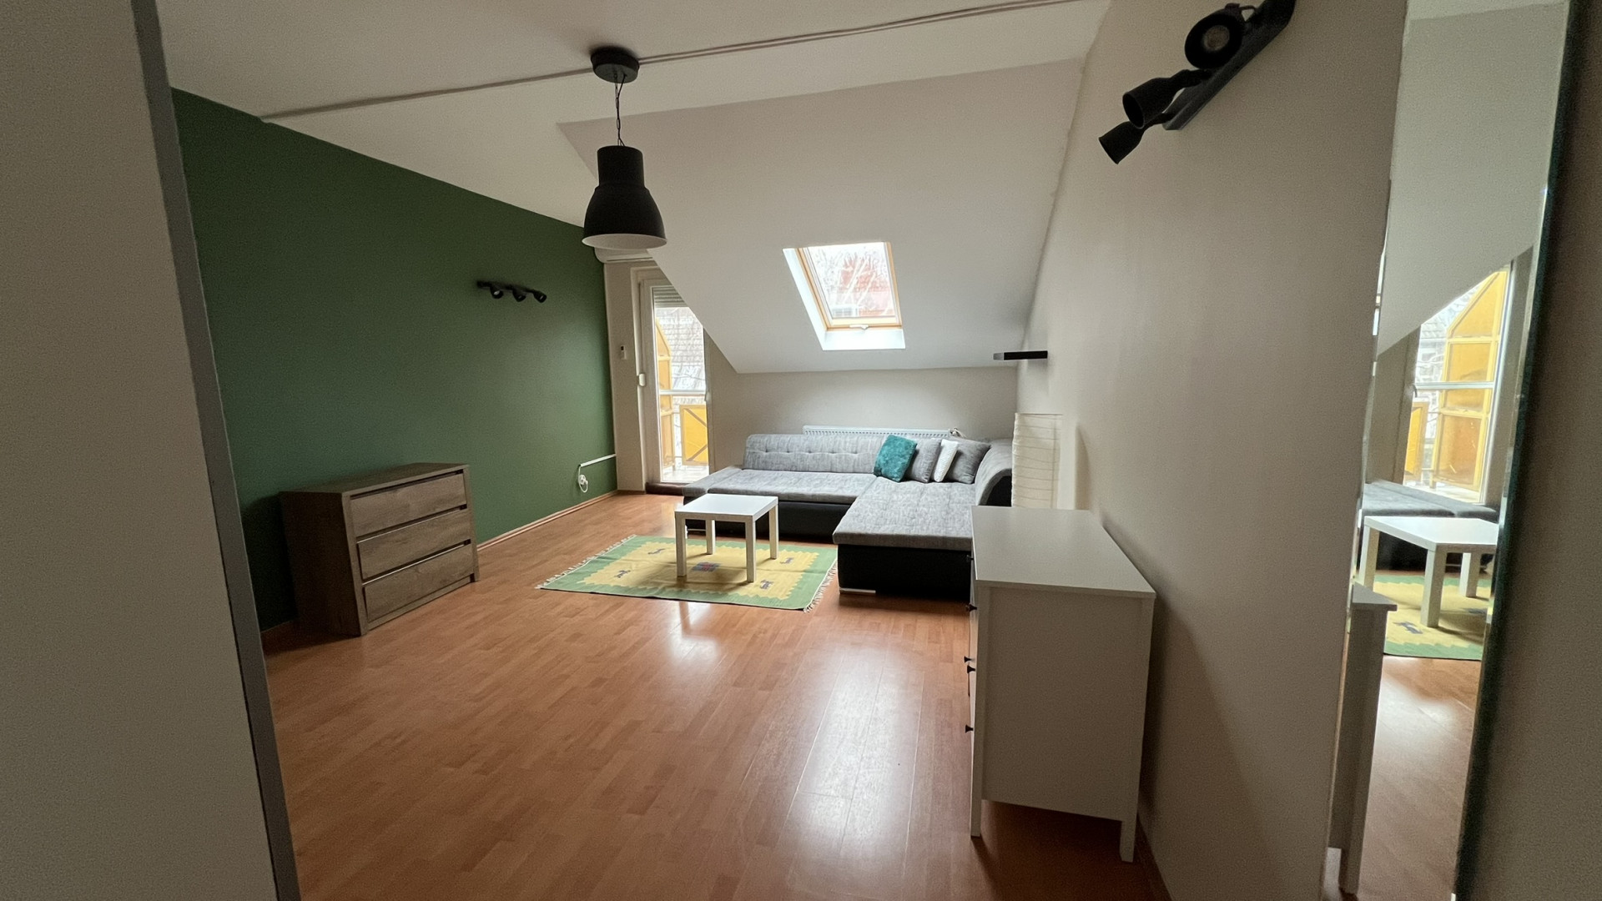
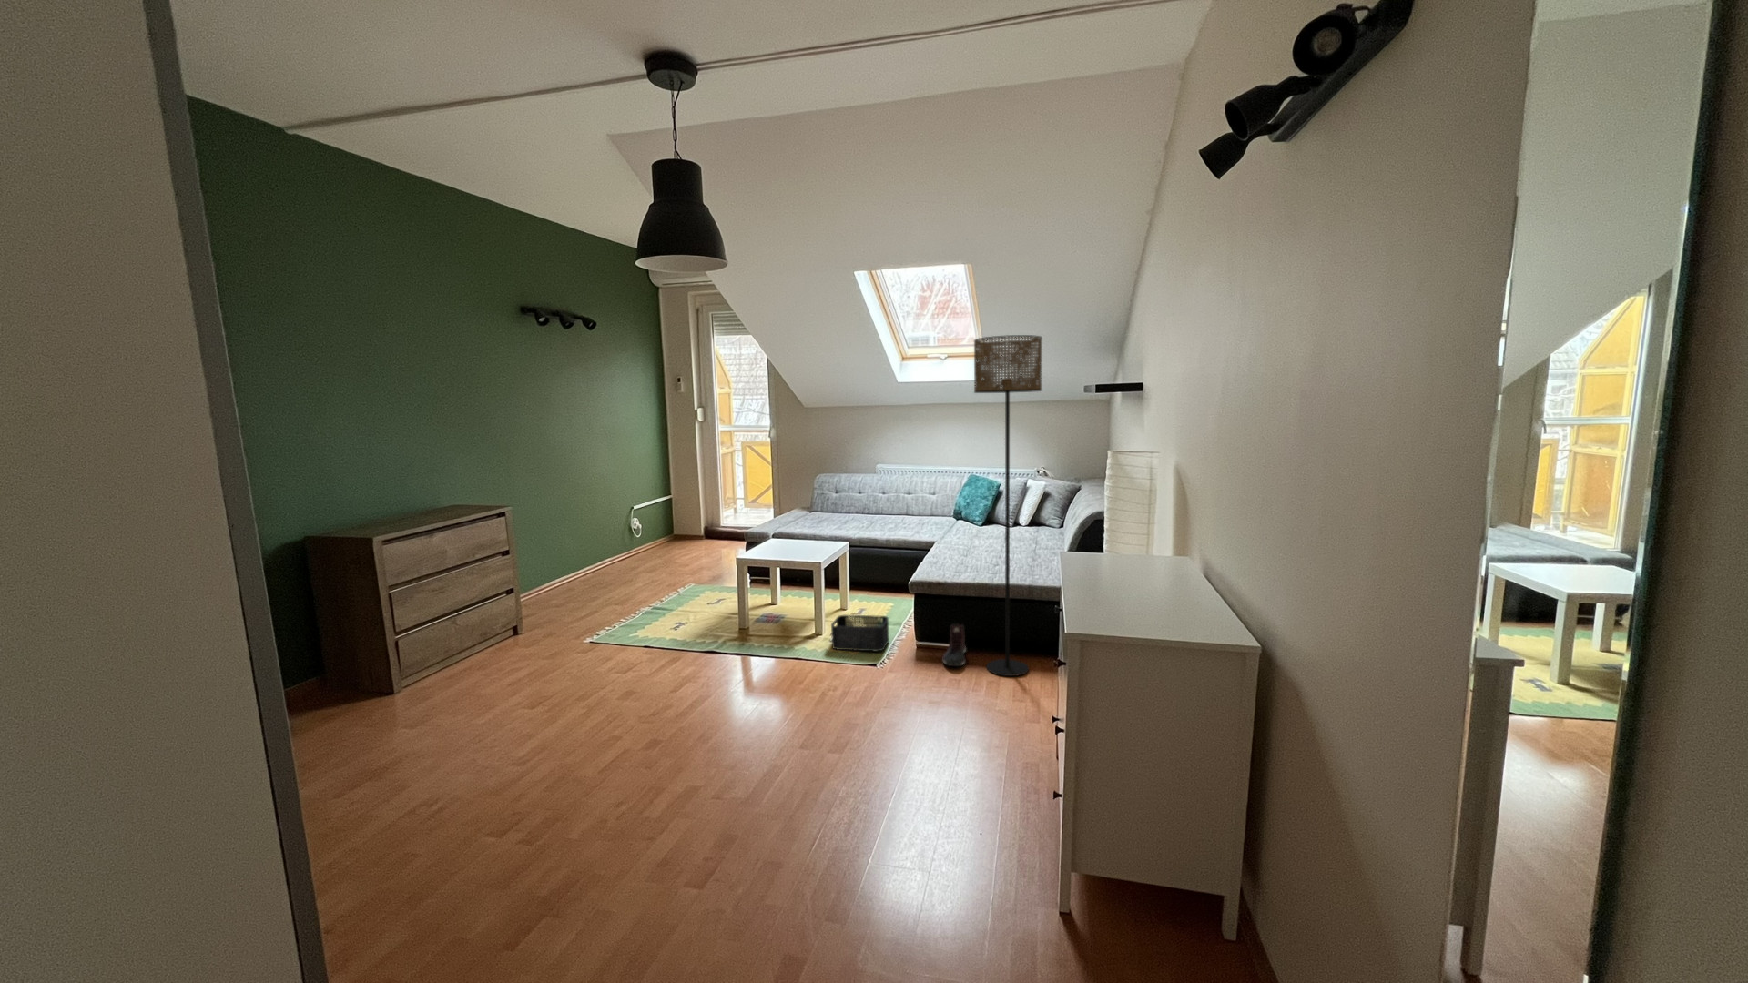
+ floor lamp [974,334,1043,677]
+ sneaker [942,623,966,667]
+ storage bin [831,615,891,653]
